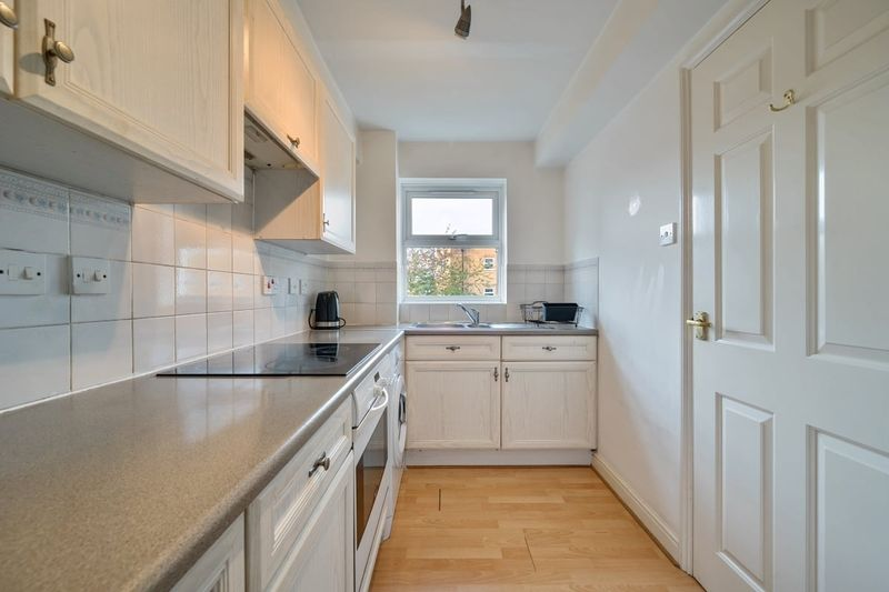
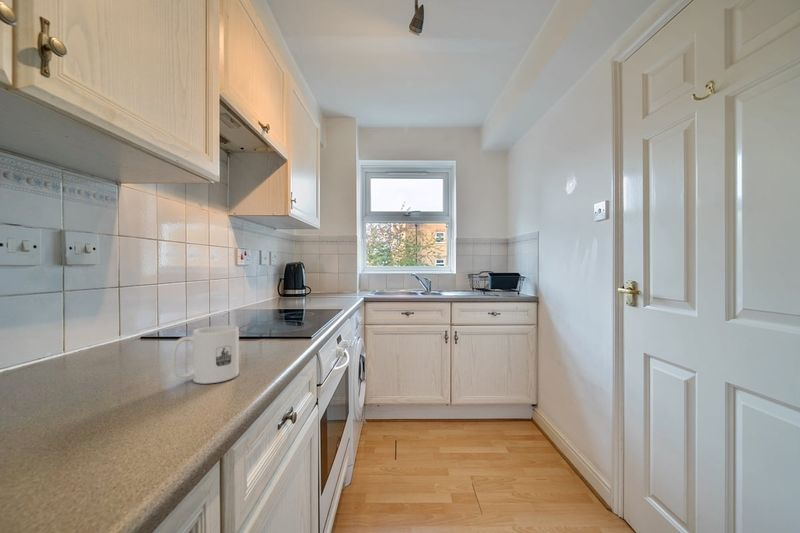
+ mug [170,325,240,385]
